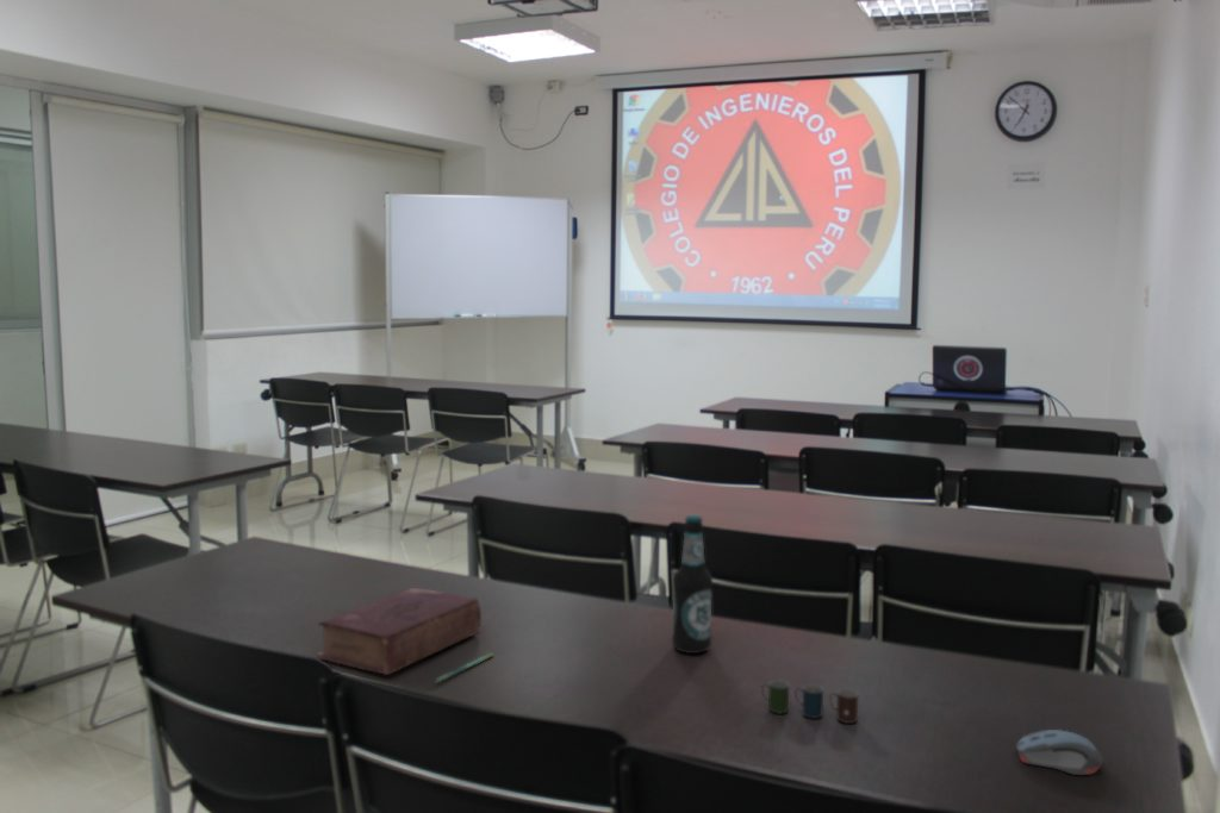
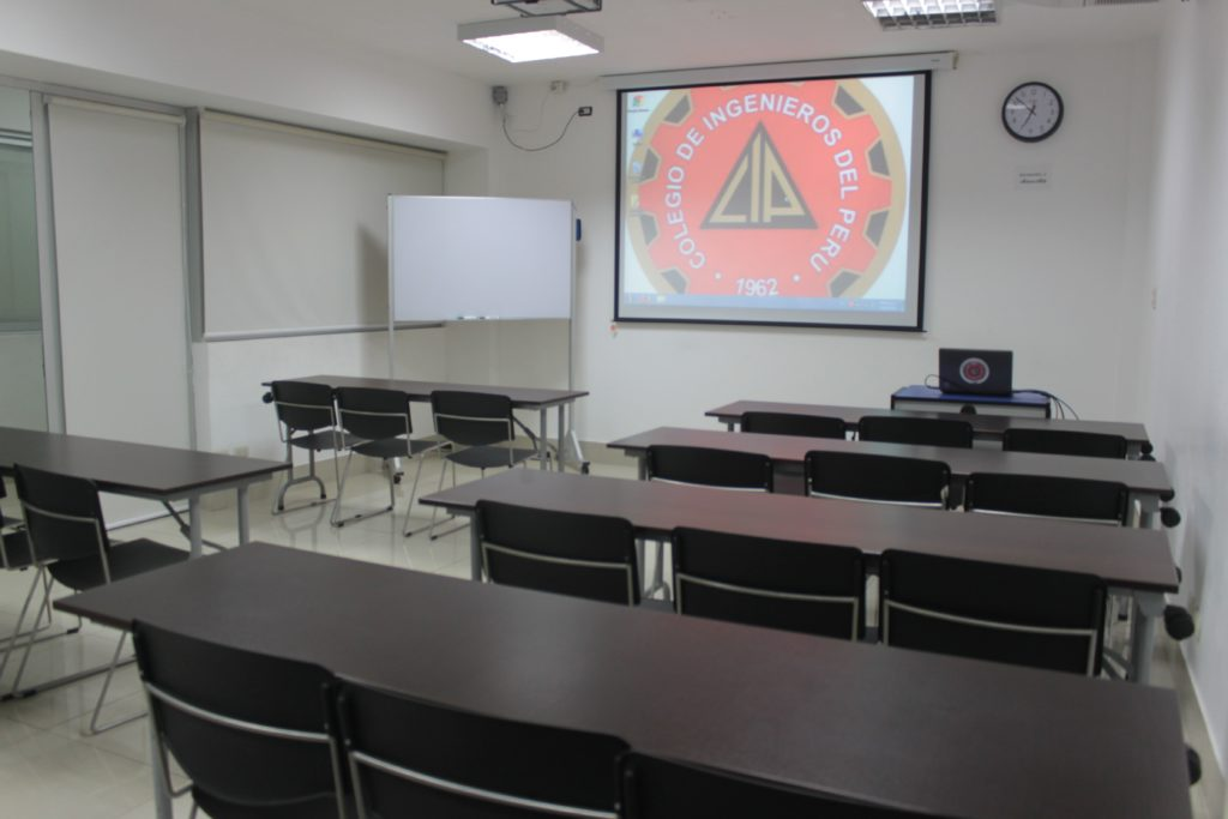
- book [316,587,483,676]
- pen [434,651,494,684]
- bottle [671,514,714,655]
- cup [760,678,859,725]
- computer mouse [1015,728,1104,776]
